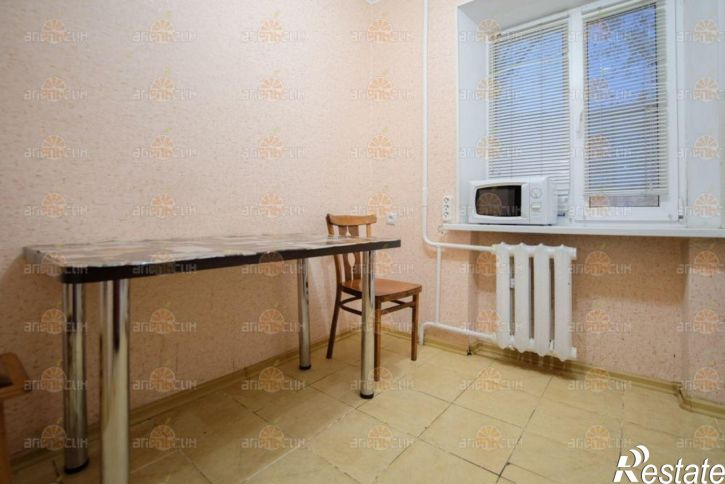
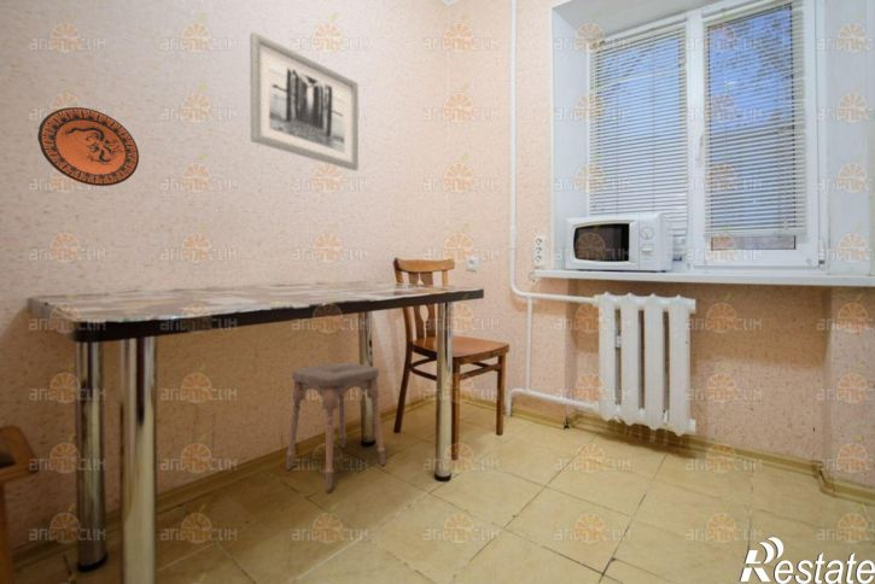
+ decorative plate [36,106,140,187]
+ stool [286,362,386,491]
+ wall art [249,30,360,173]
